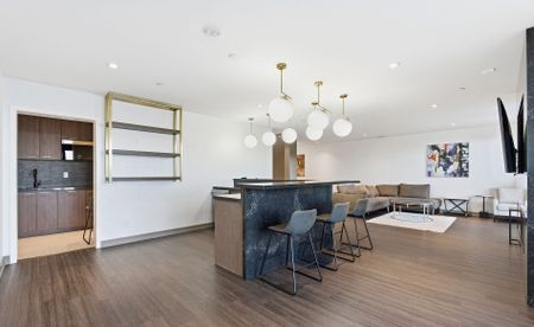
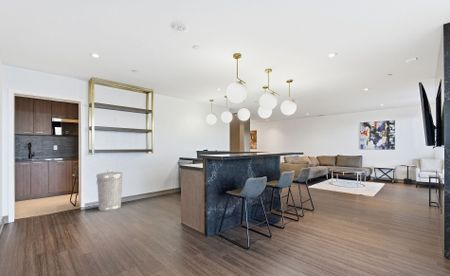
+ trash can [95,169,124,212]
